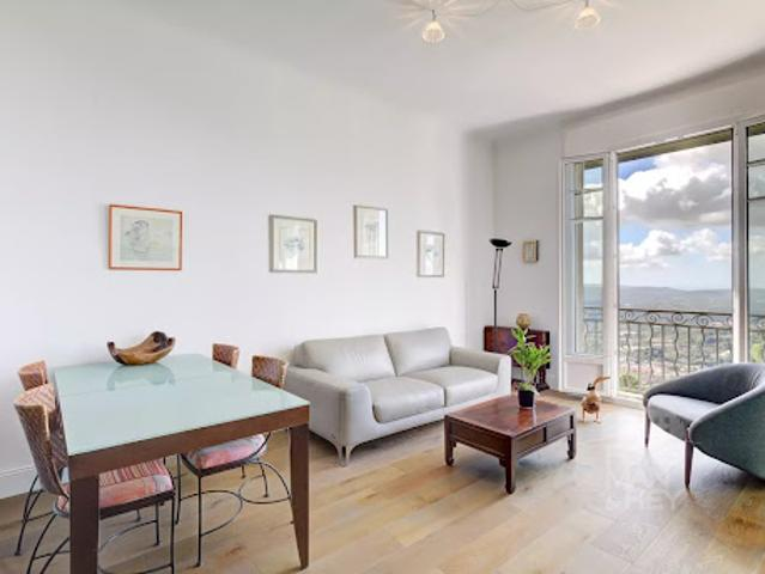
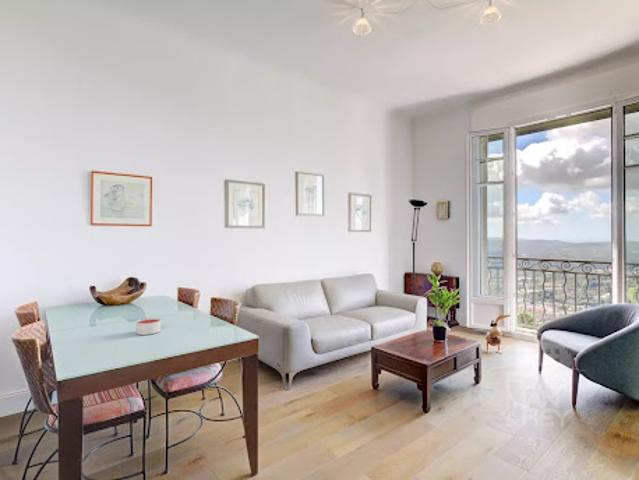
+ candle [135,317,162,336]
